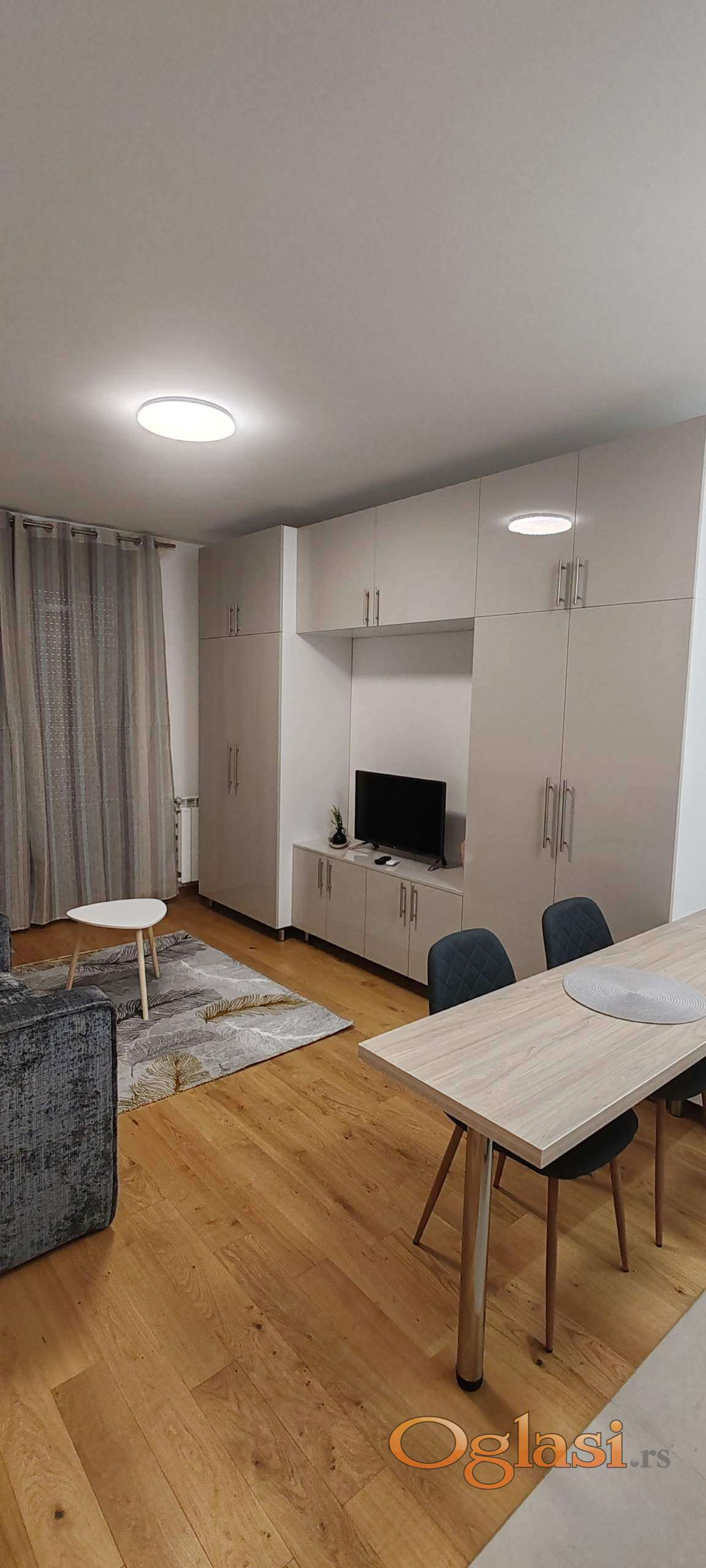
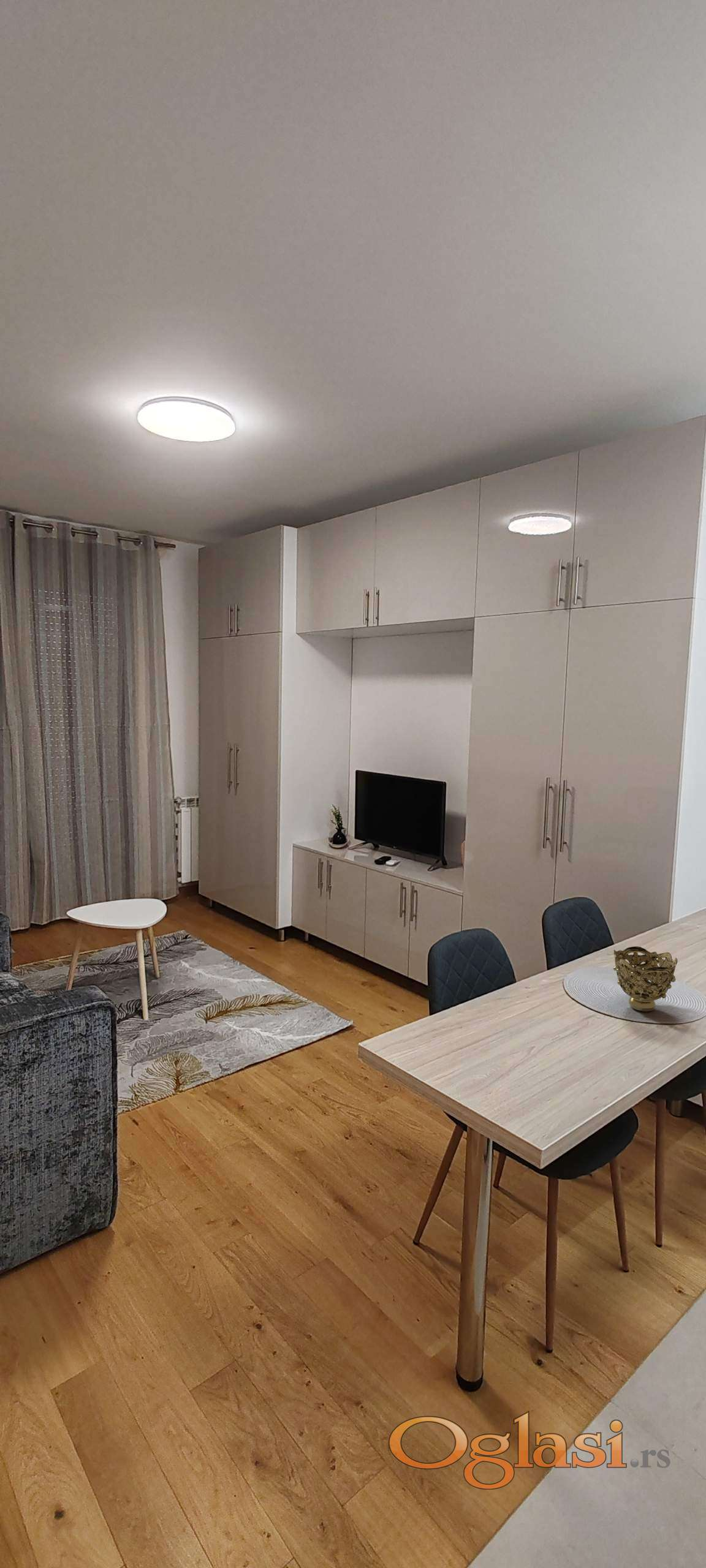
+ decorative bowl [613,946,678,1012]
